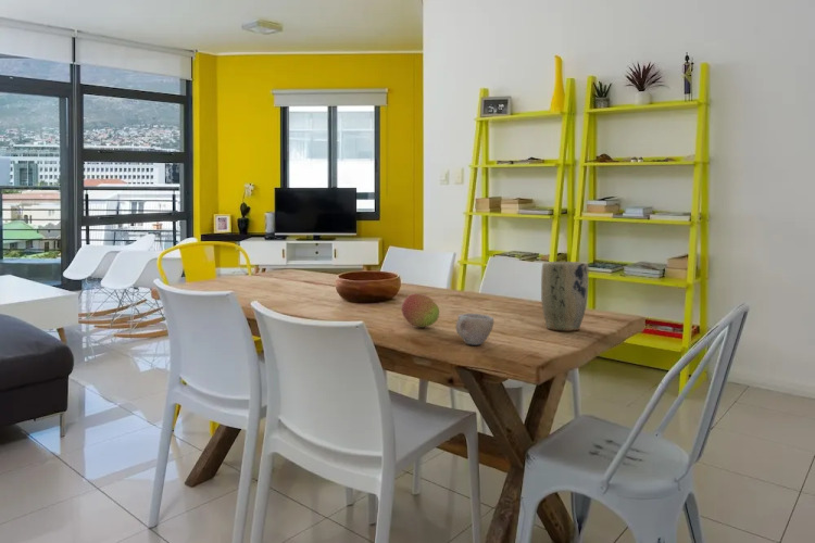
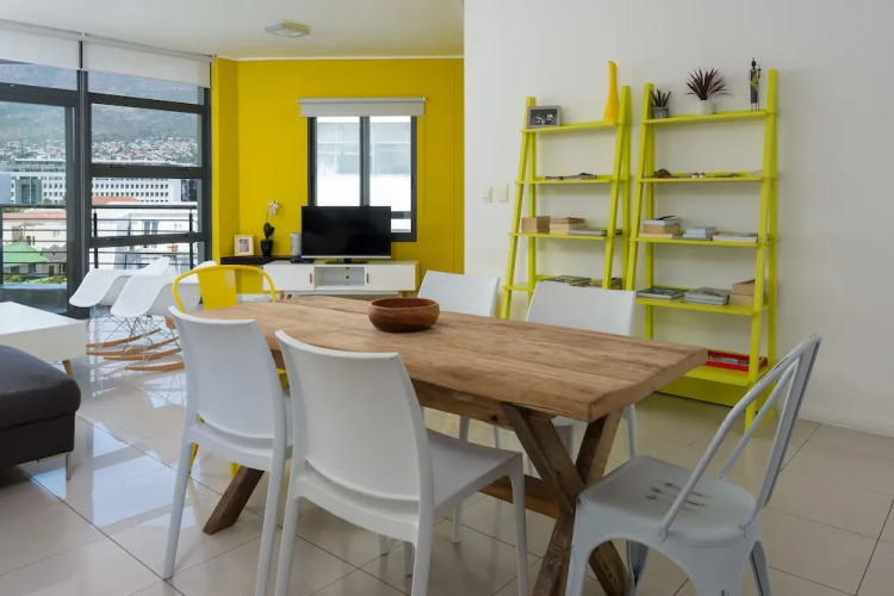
- cup [455,313,494,346]
- plant pot [540,261,589,332]
- fruit [401,292,440,328]
